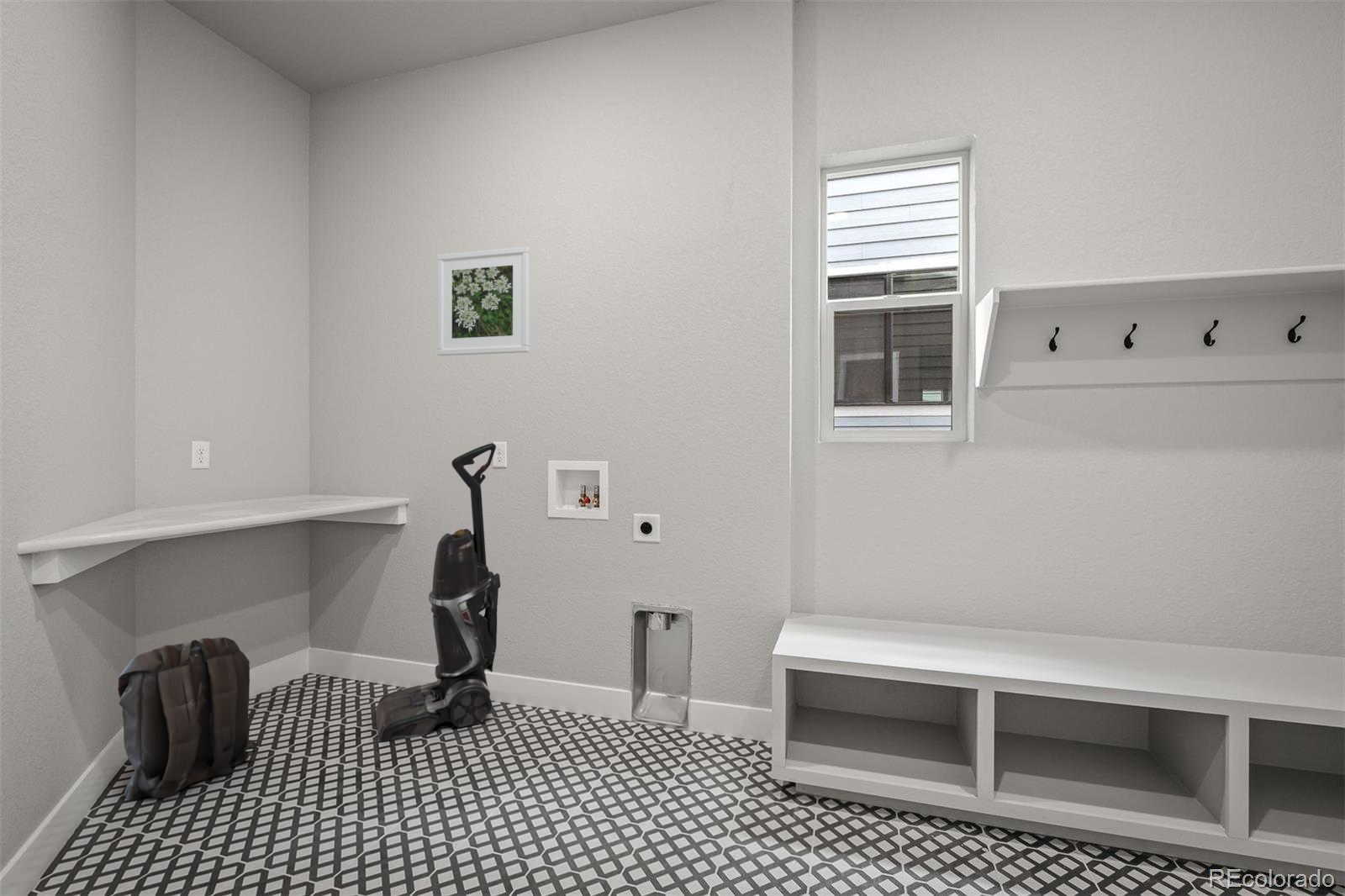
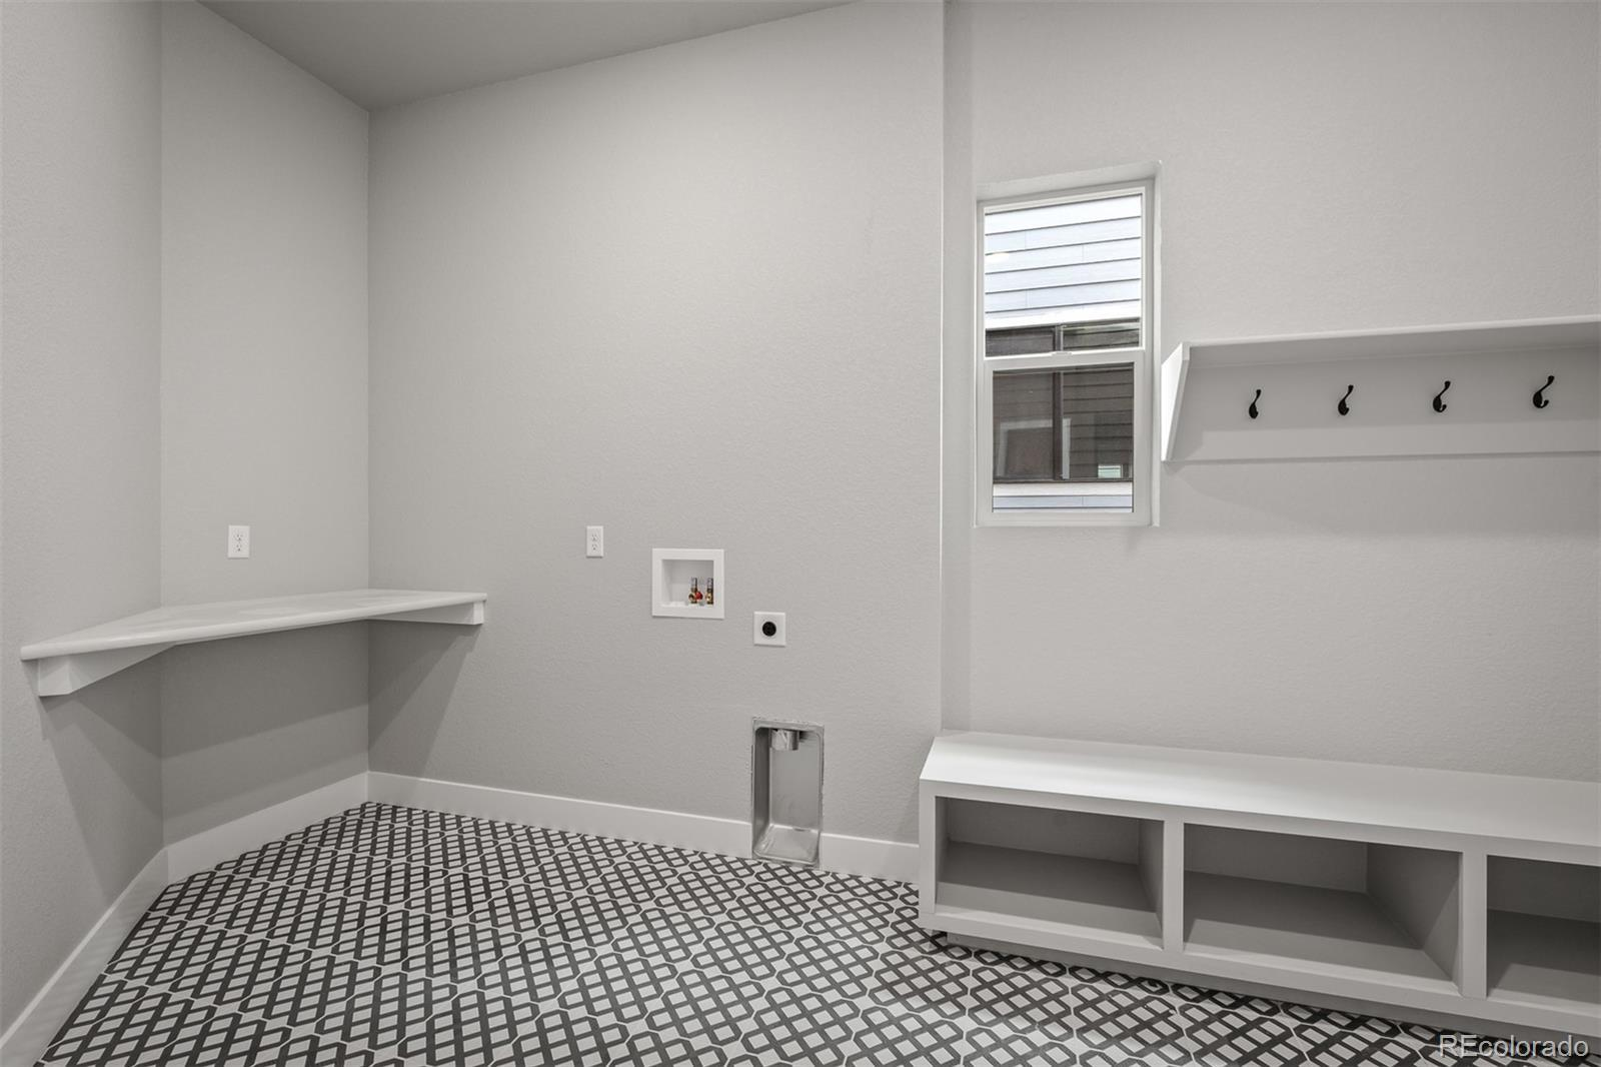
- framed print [436,246,530,356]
- backpack [117,636,258,802]
- vacuum cleaner [375,442,501,743]
